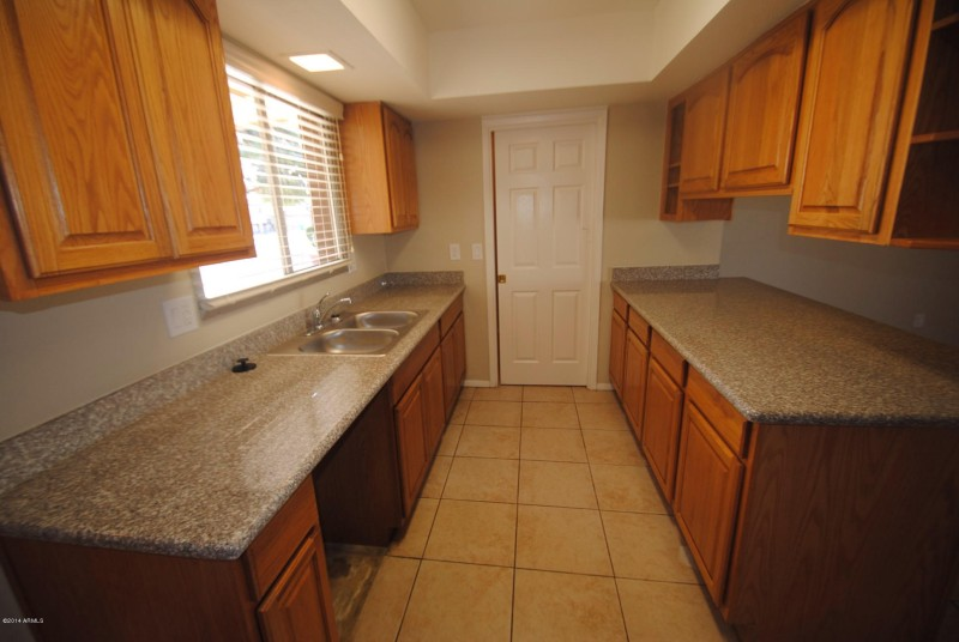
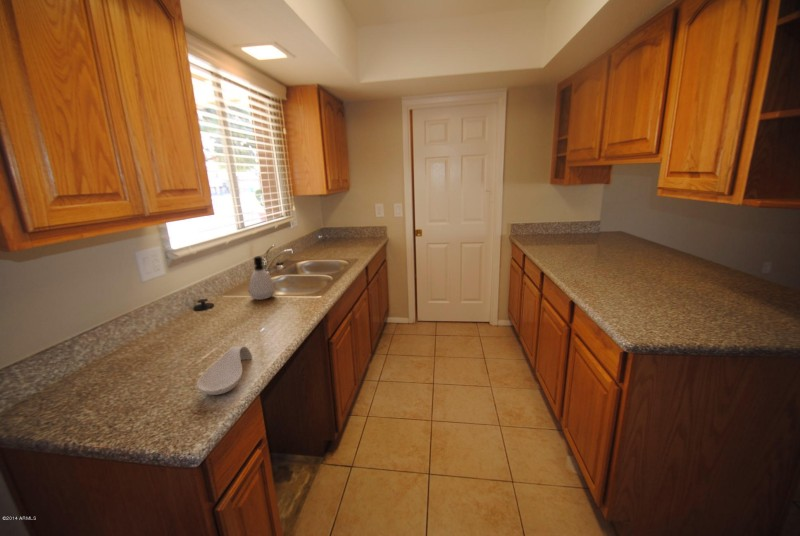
+ spoon rest [196,345,253,396]
+ soap dispenser [248,255,276,301]
